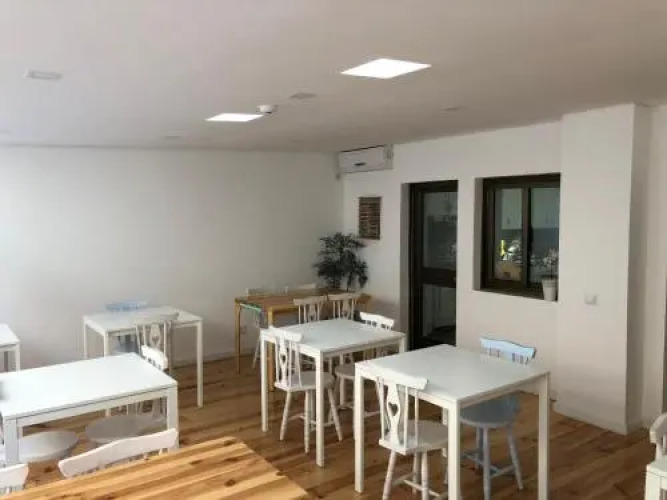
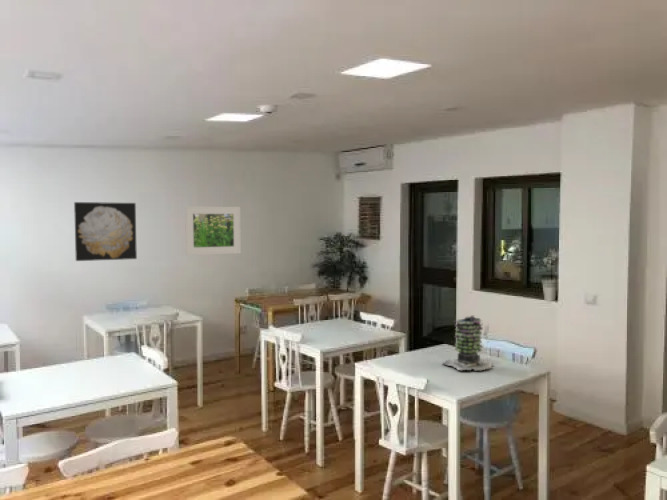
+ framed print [184,205,242,256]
+ succulent plant [442,314,494,371]
+ wall art [73,201,138,262]
